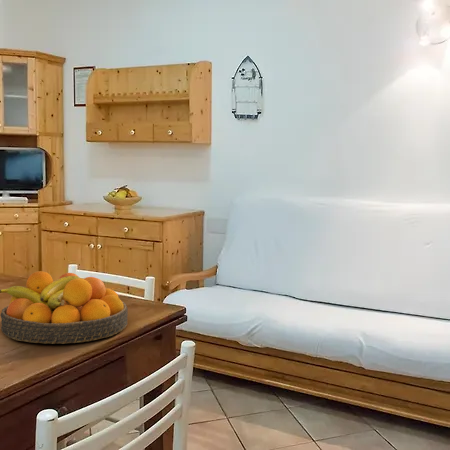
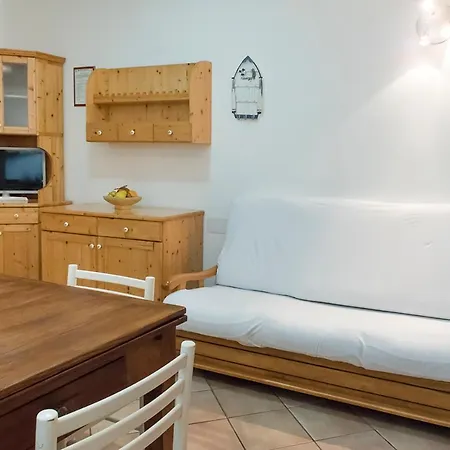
- fruit bowl [0,270,129,345]
